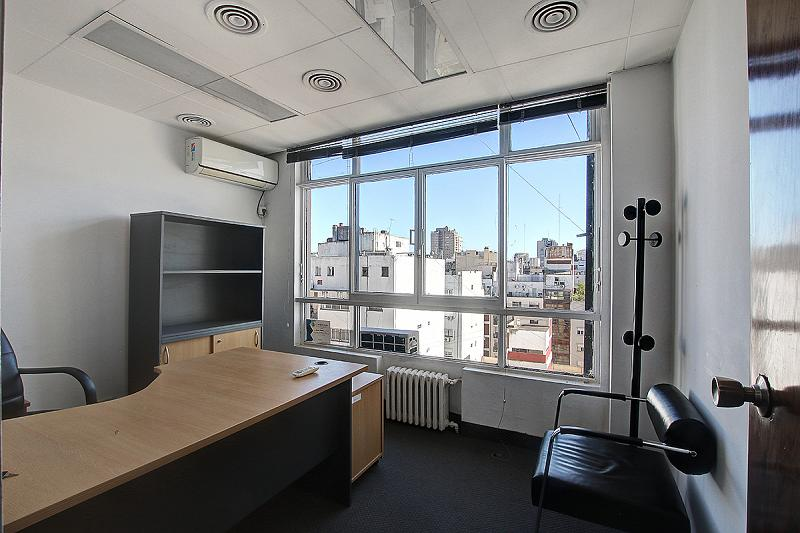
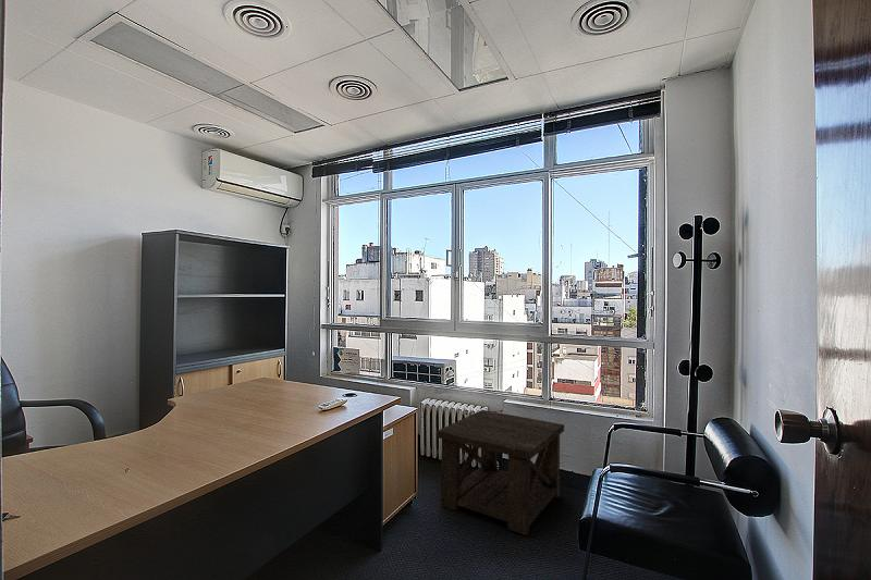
+ side table [436,409,565,536]
